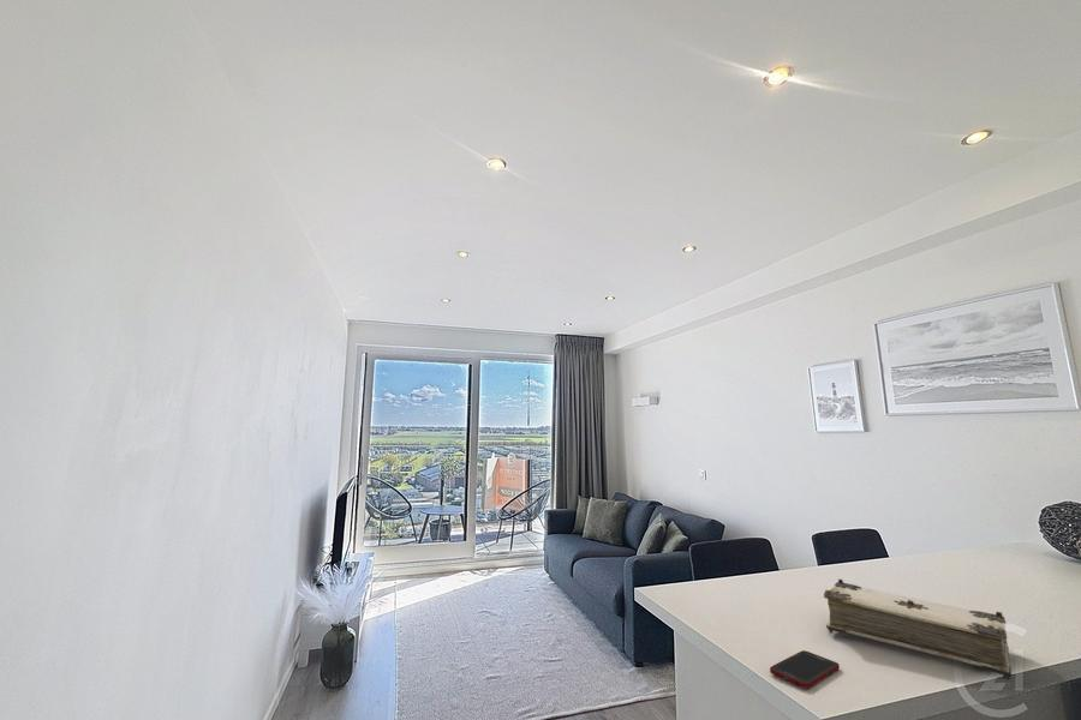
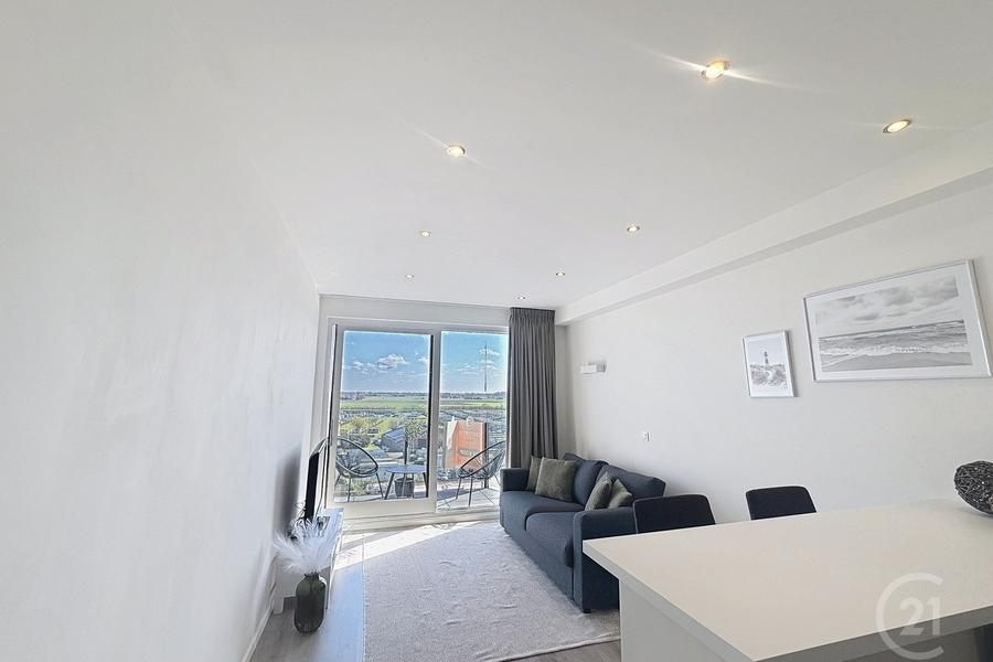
- cell phone [769,649,841,689]
- bible [823,578,1013,680]
